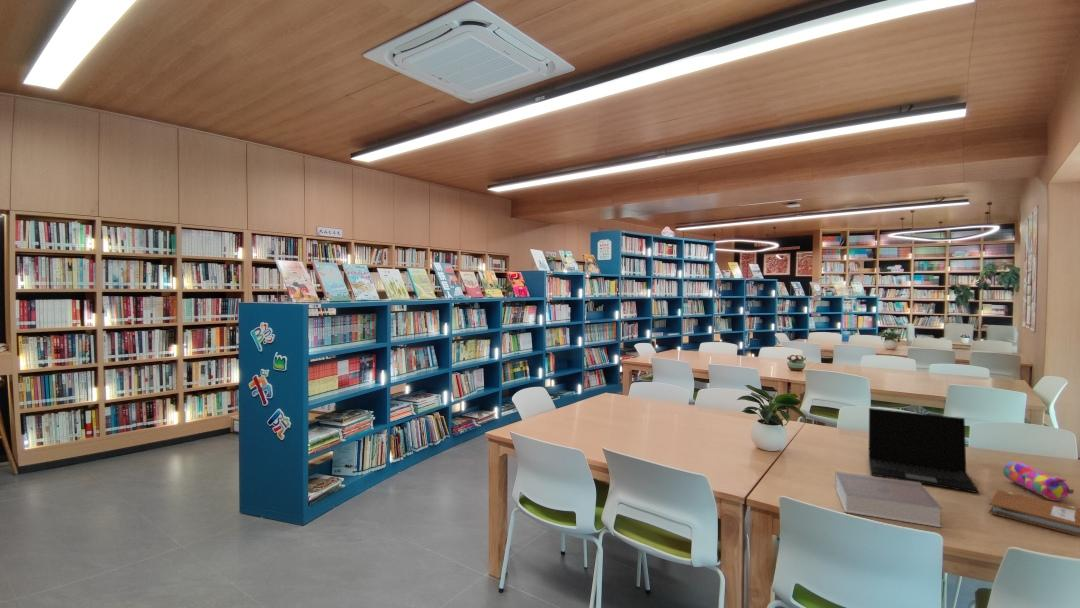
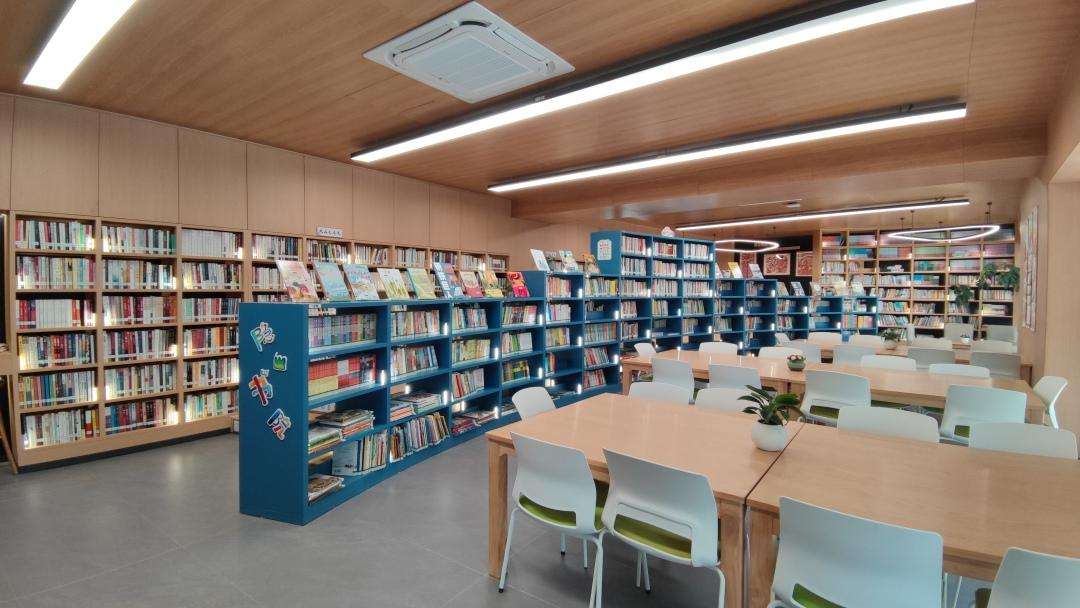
- pencil case [1002,460,1075,502]
- laptop [868,407,979,494]
- book [834,470,943,528]
- notebook [988,489,1080,537]
